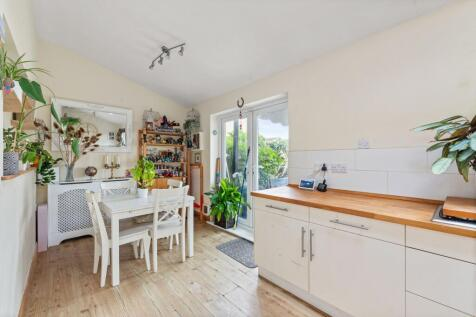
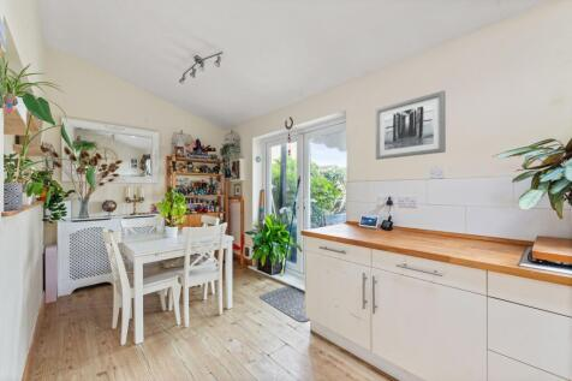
+ wall art [375,89,447,161]
